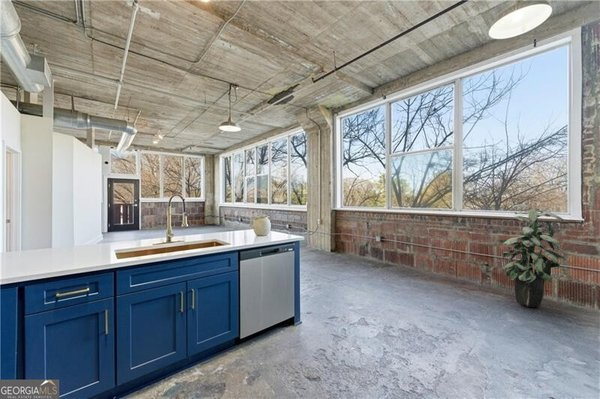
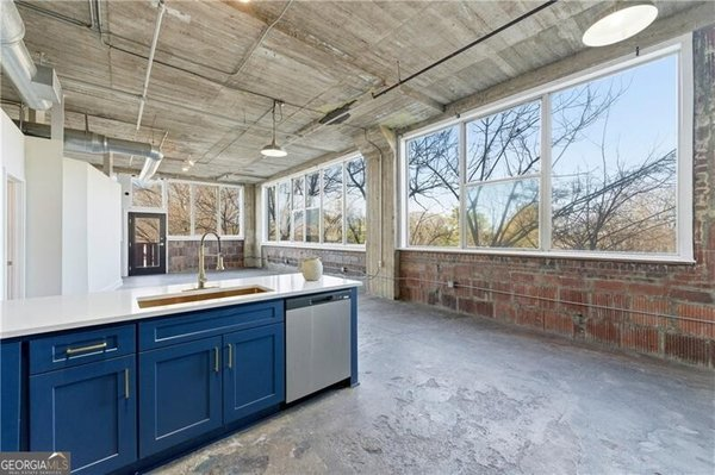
- indoor plant [496,203,567,309]
